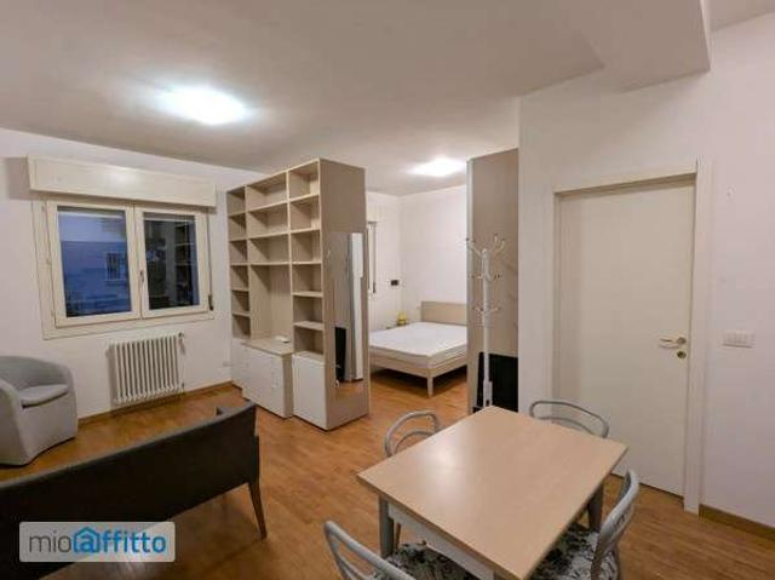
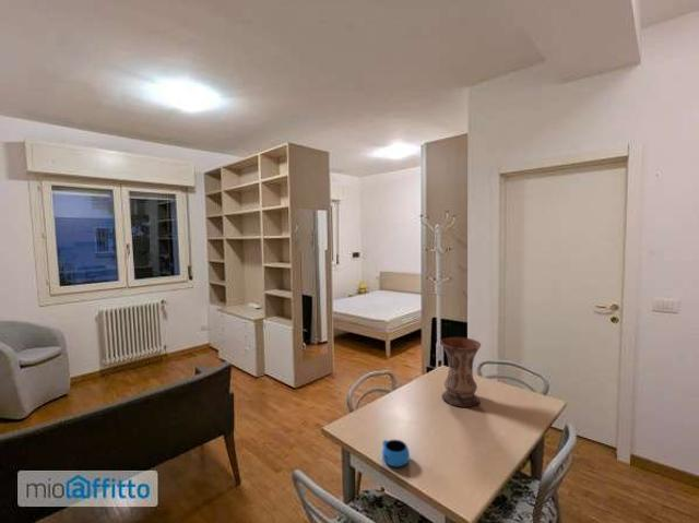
+ mug [381,439,411,467]
+ vase [440,336,482,408]
